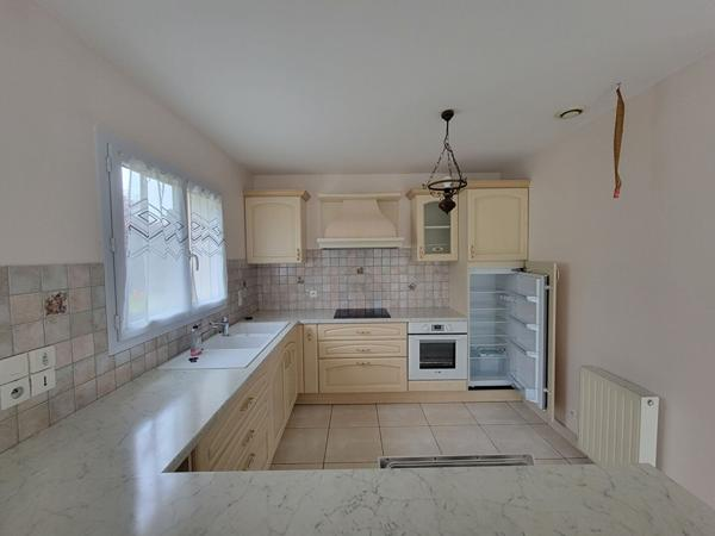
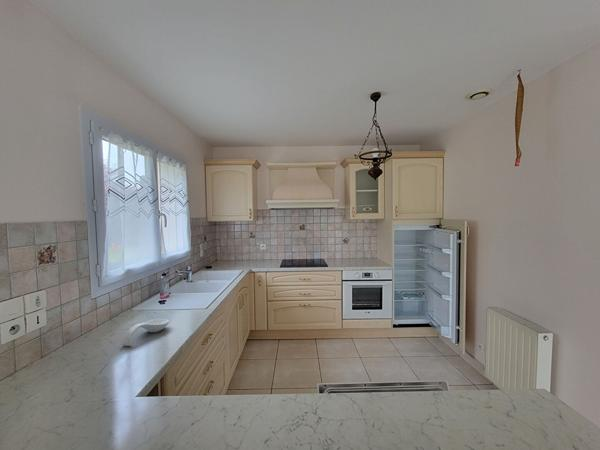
+ spoon rest [122,318,170,347]
